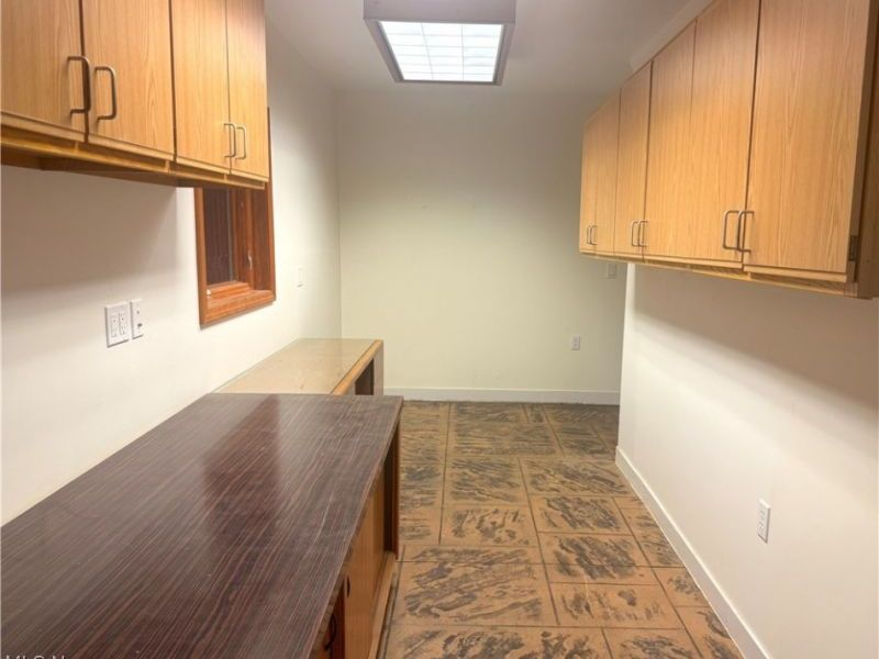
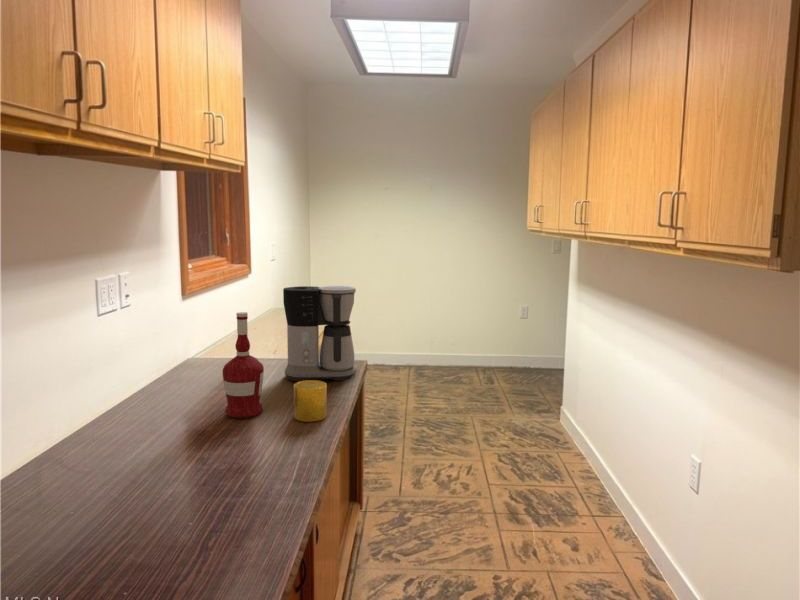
+ coffee maker [282,285,357,382]
+ alcohol [222,311,265,419]
+ cup [293,379,328,423]
